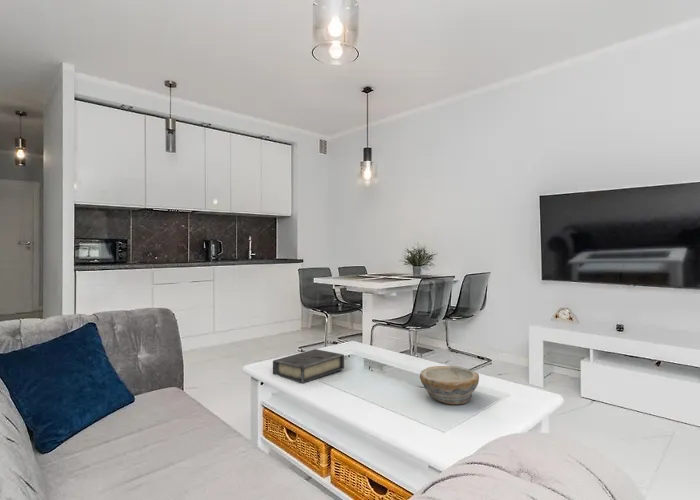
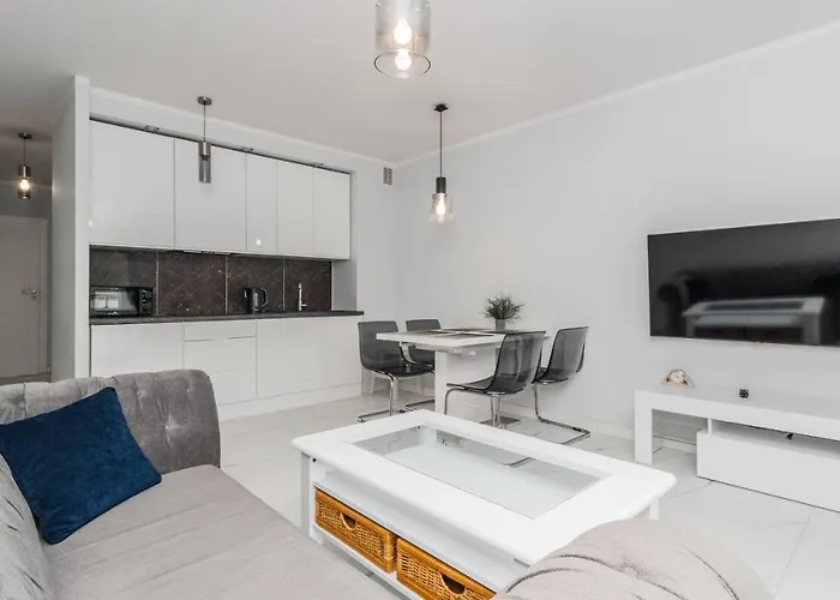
- book [272,348,345,384]
- bowl [419,365,480,405]
